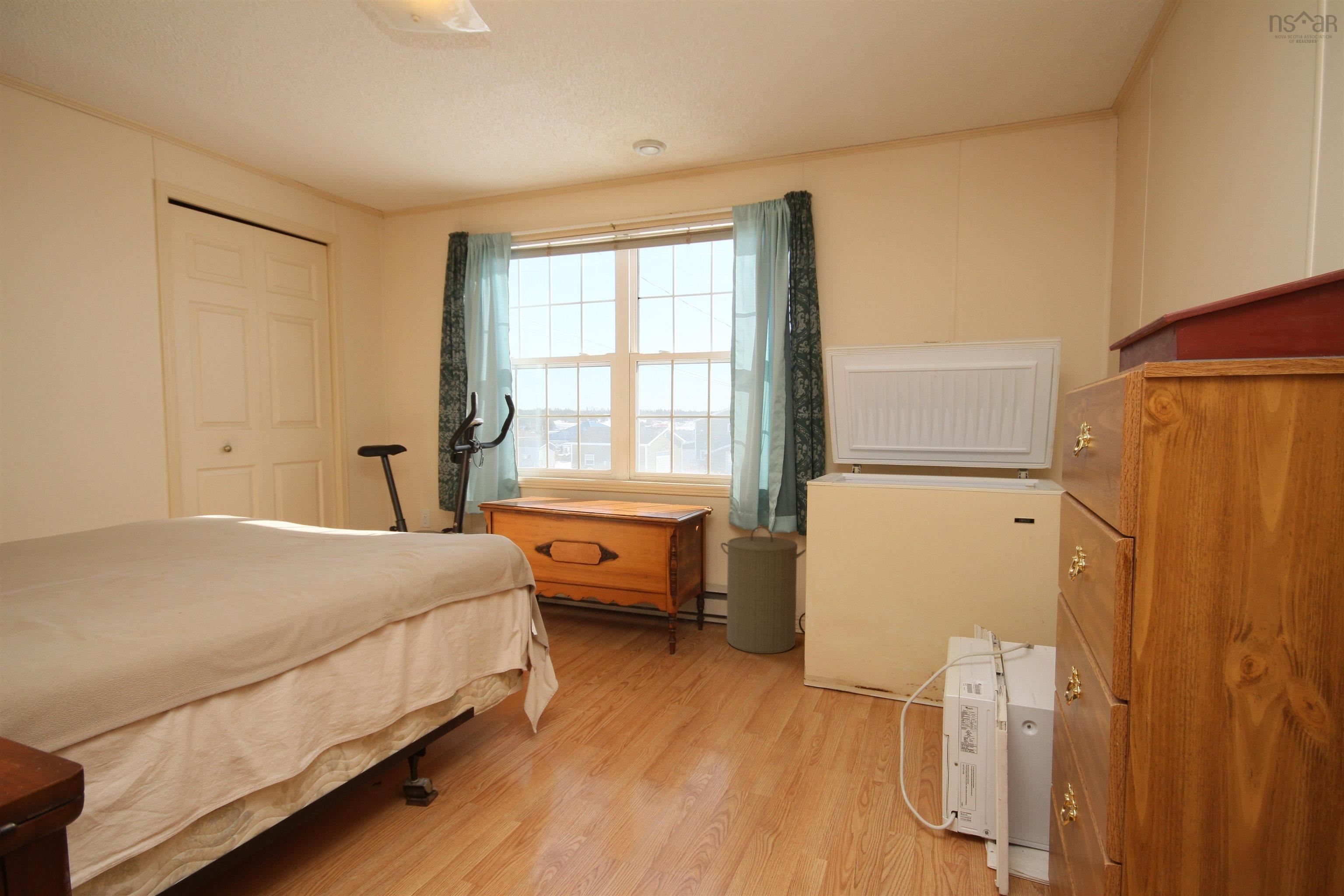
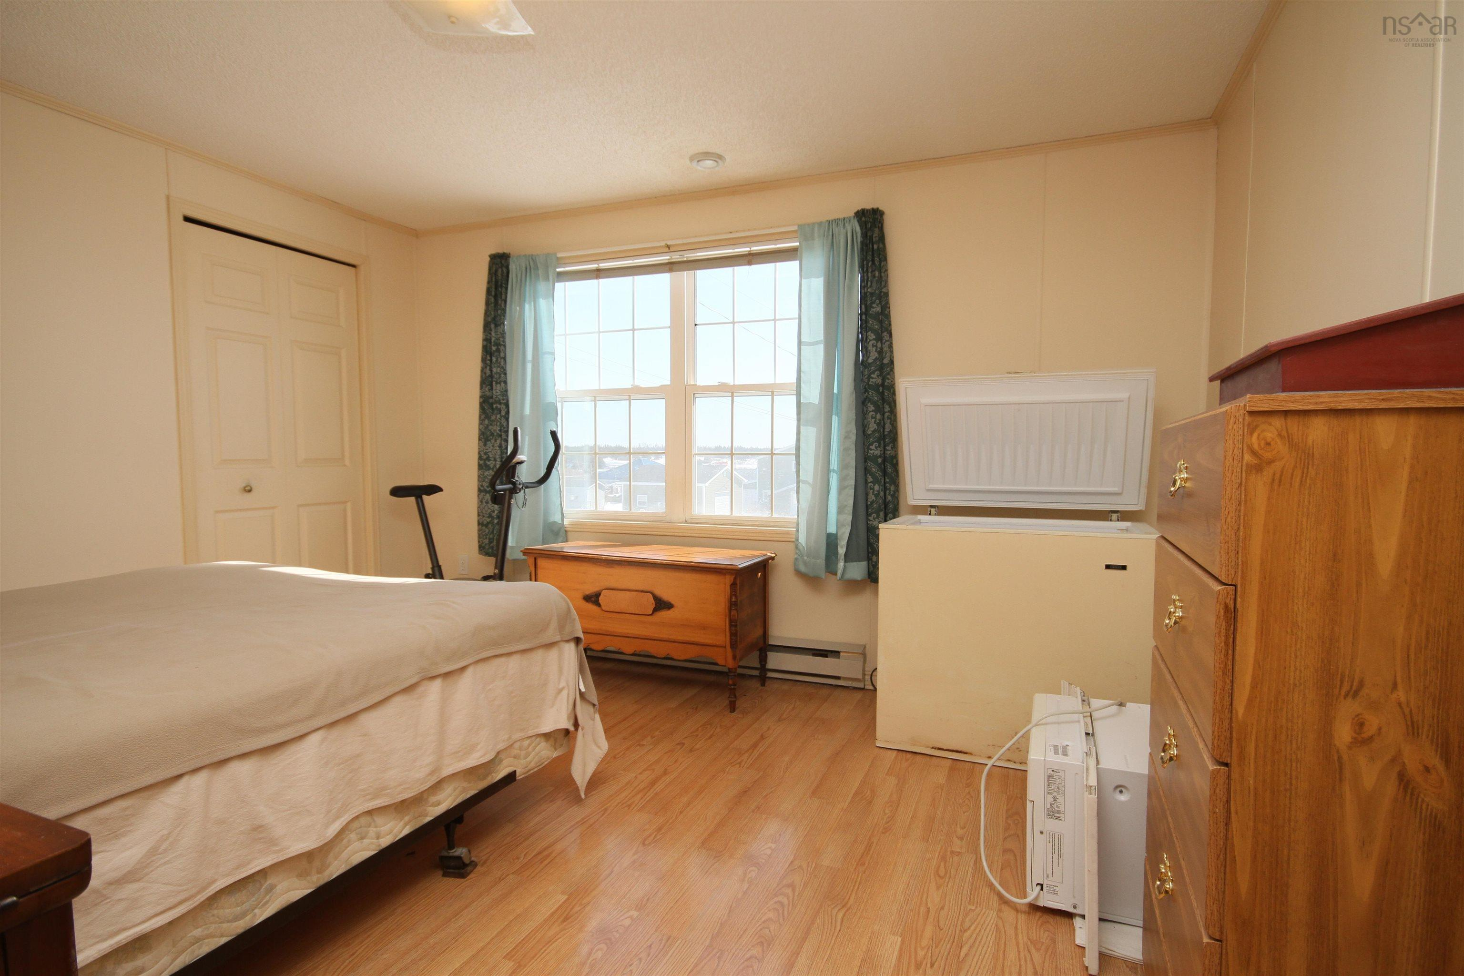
- laundry hamper [720,526,806,654]
